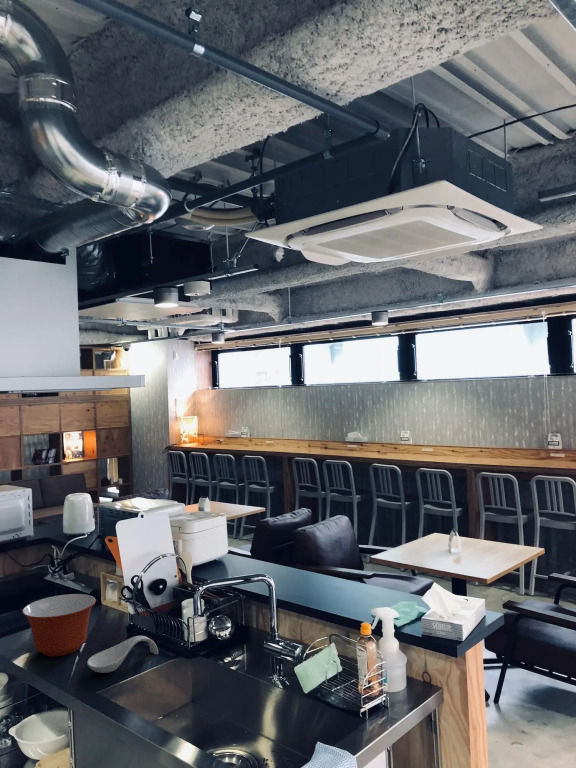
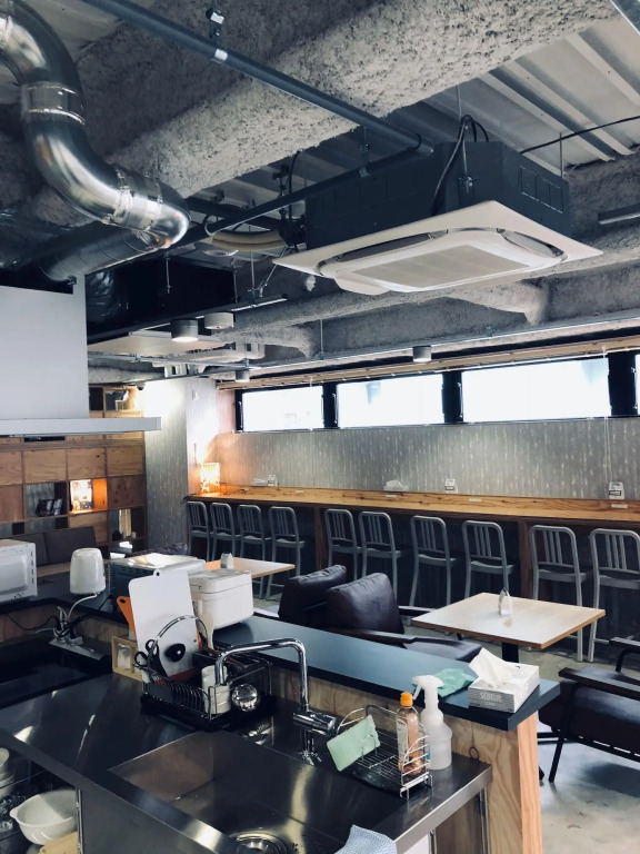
- spoon rest [86,635,159,674]
- mixing bowl [21,593,97,657]
